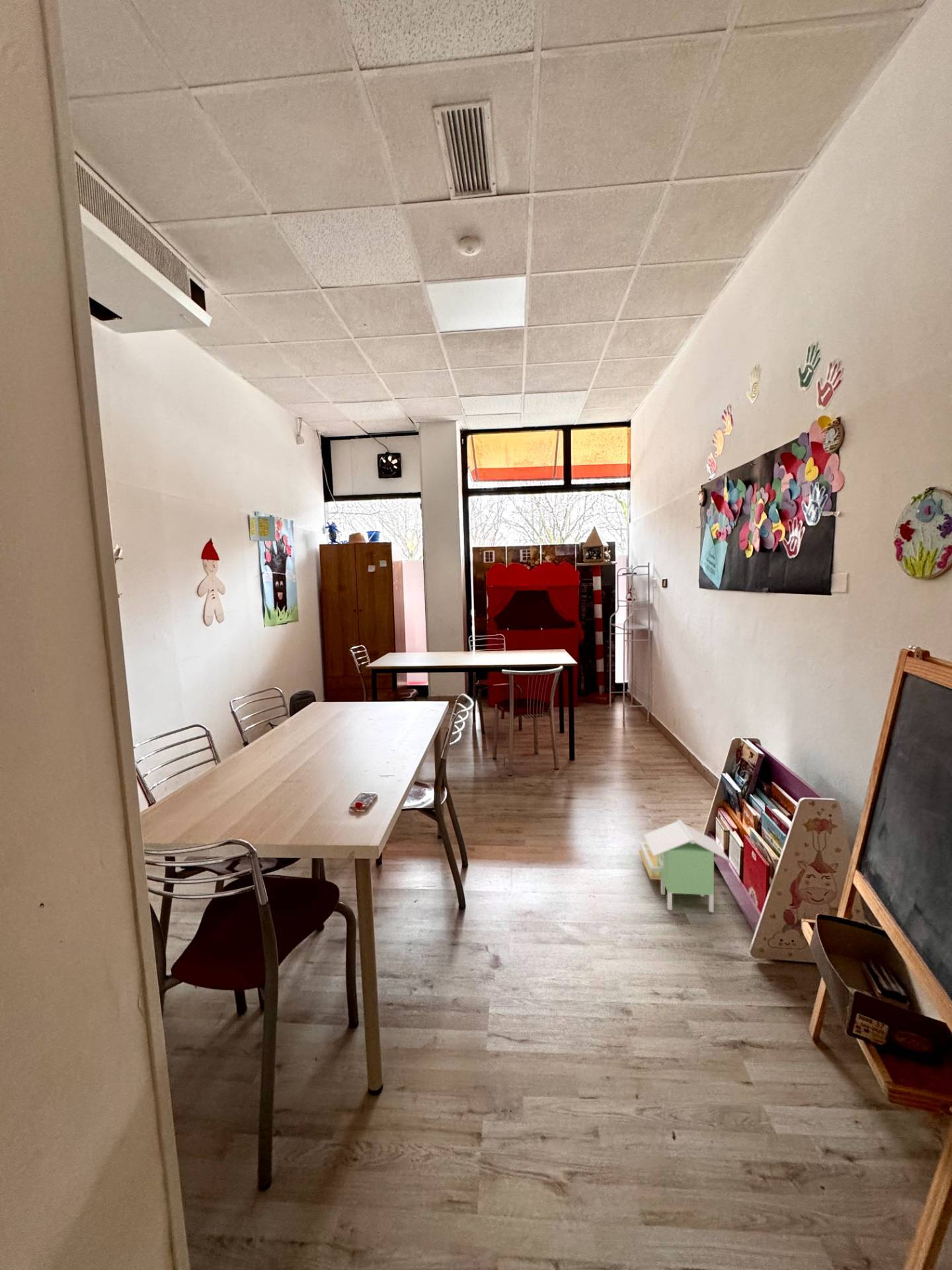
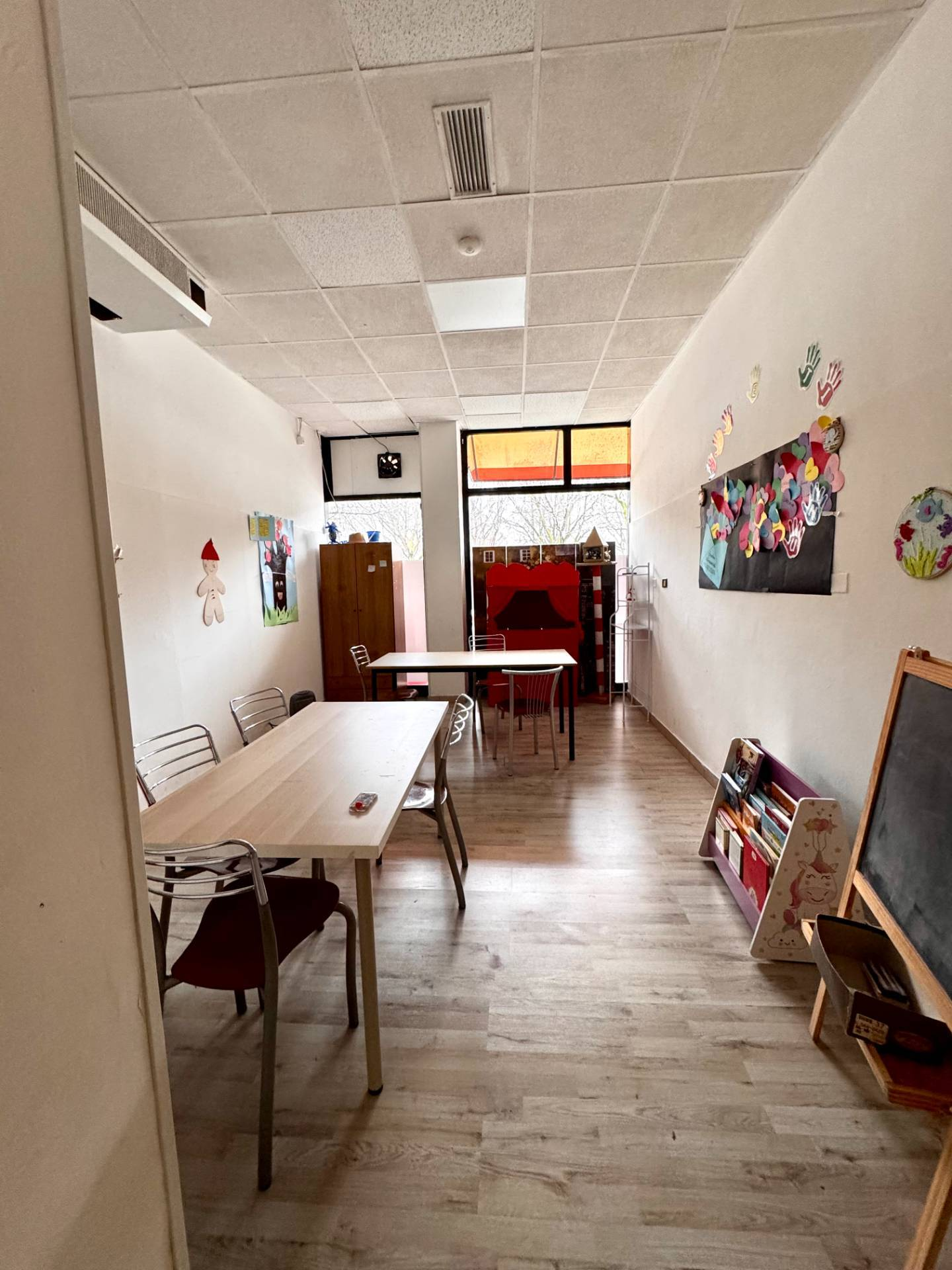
- toy house [638,819,731,913]
